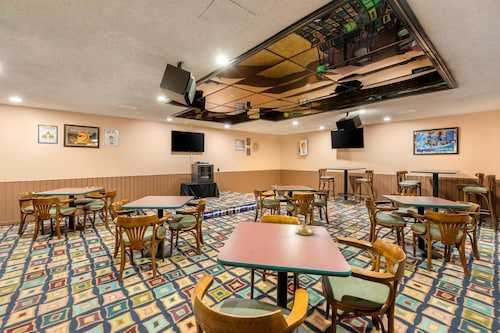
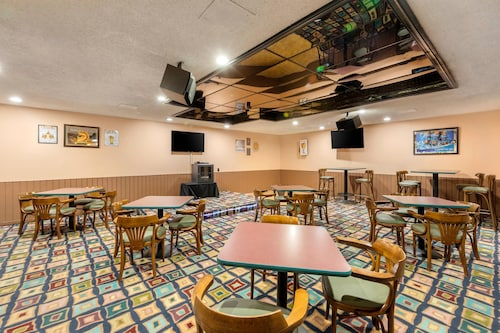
- candle holder [294,217,317,236]
